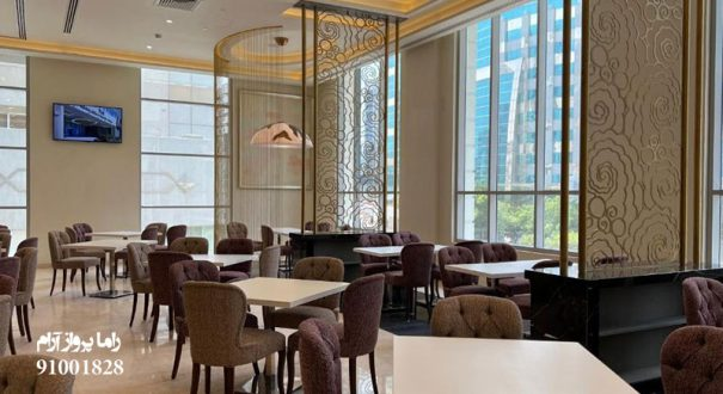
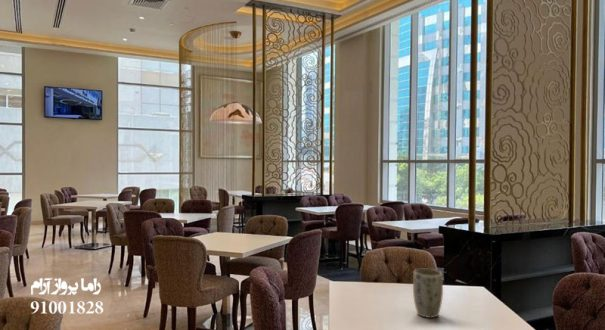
+ plant pot [412,268,444,319]
